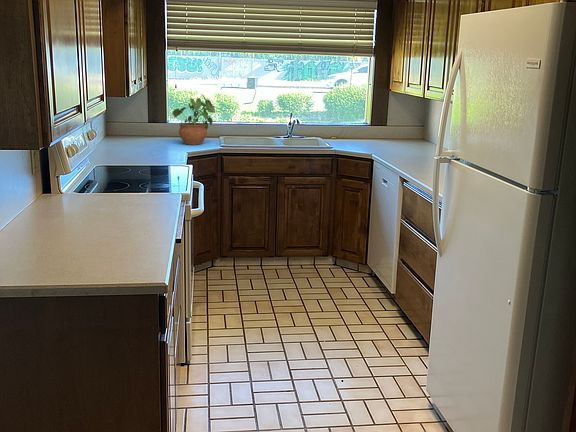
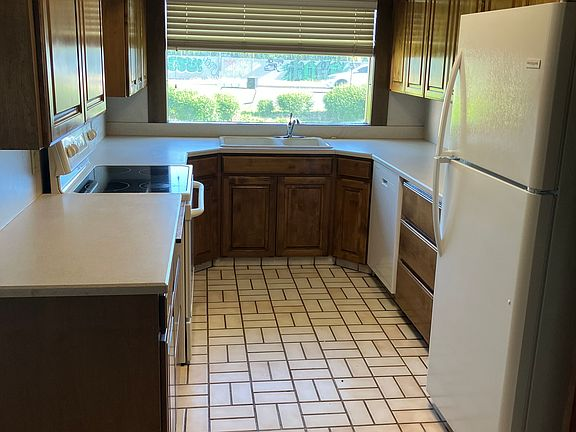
- potted plant [172,93,219,146]
